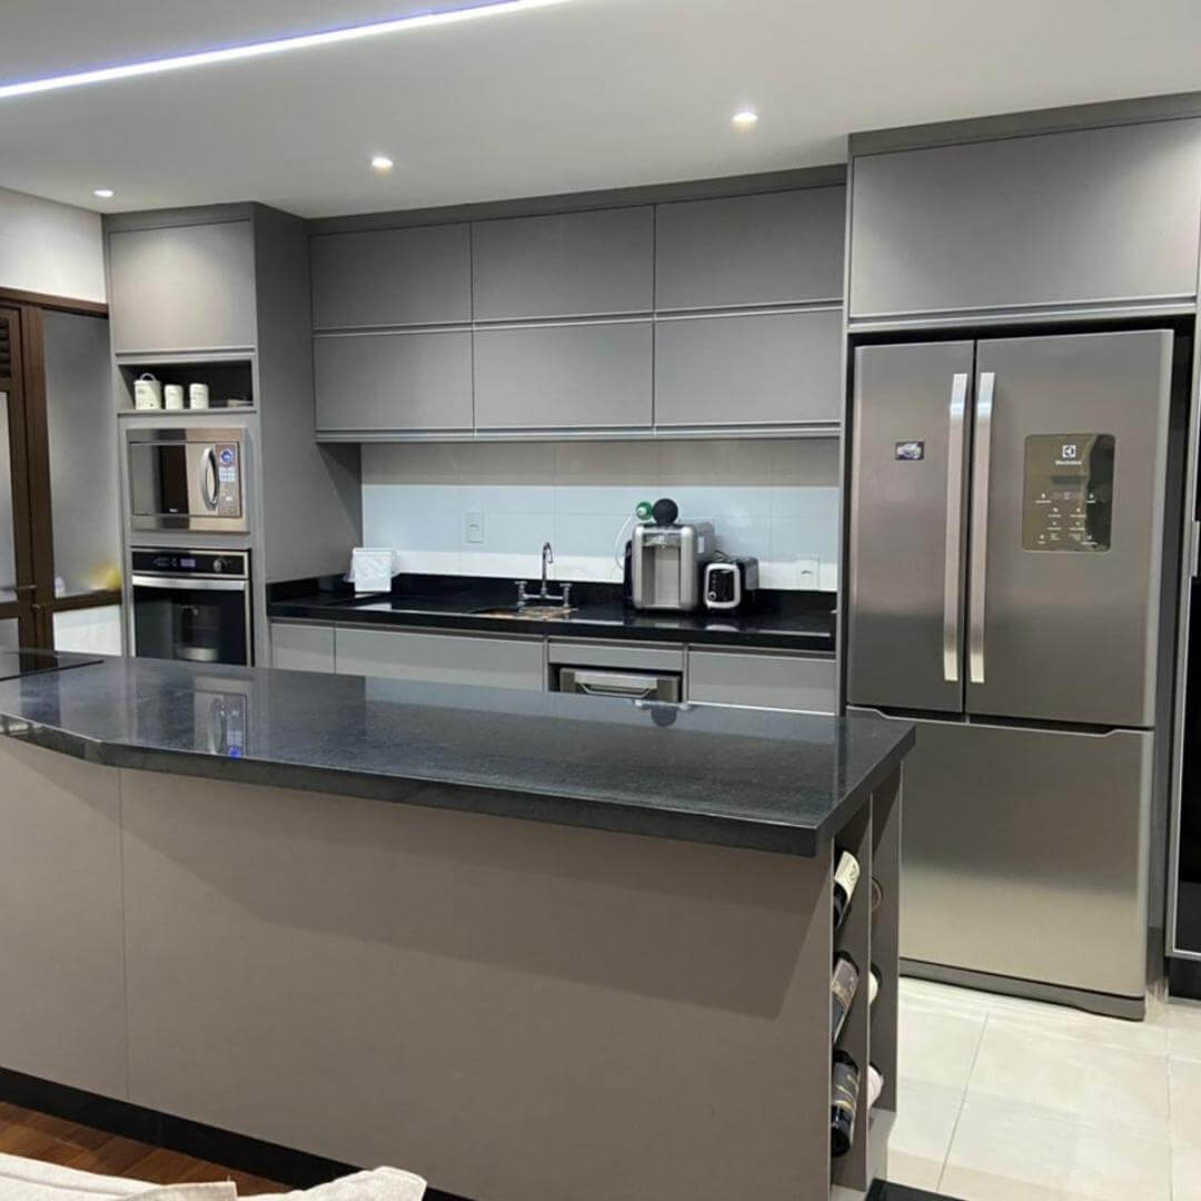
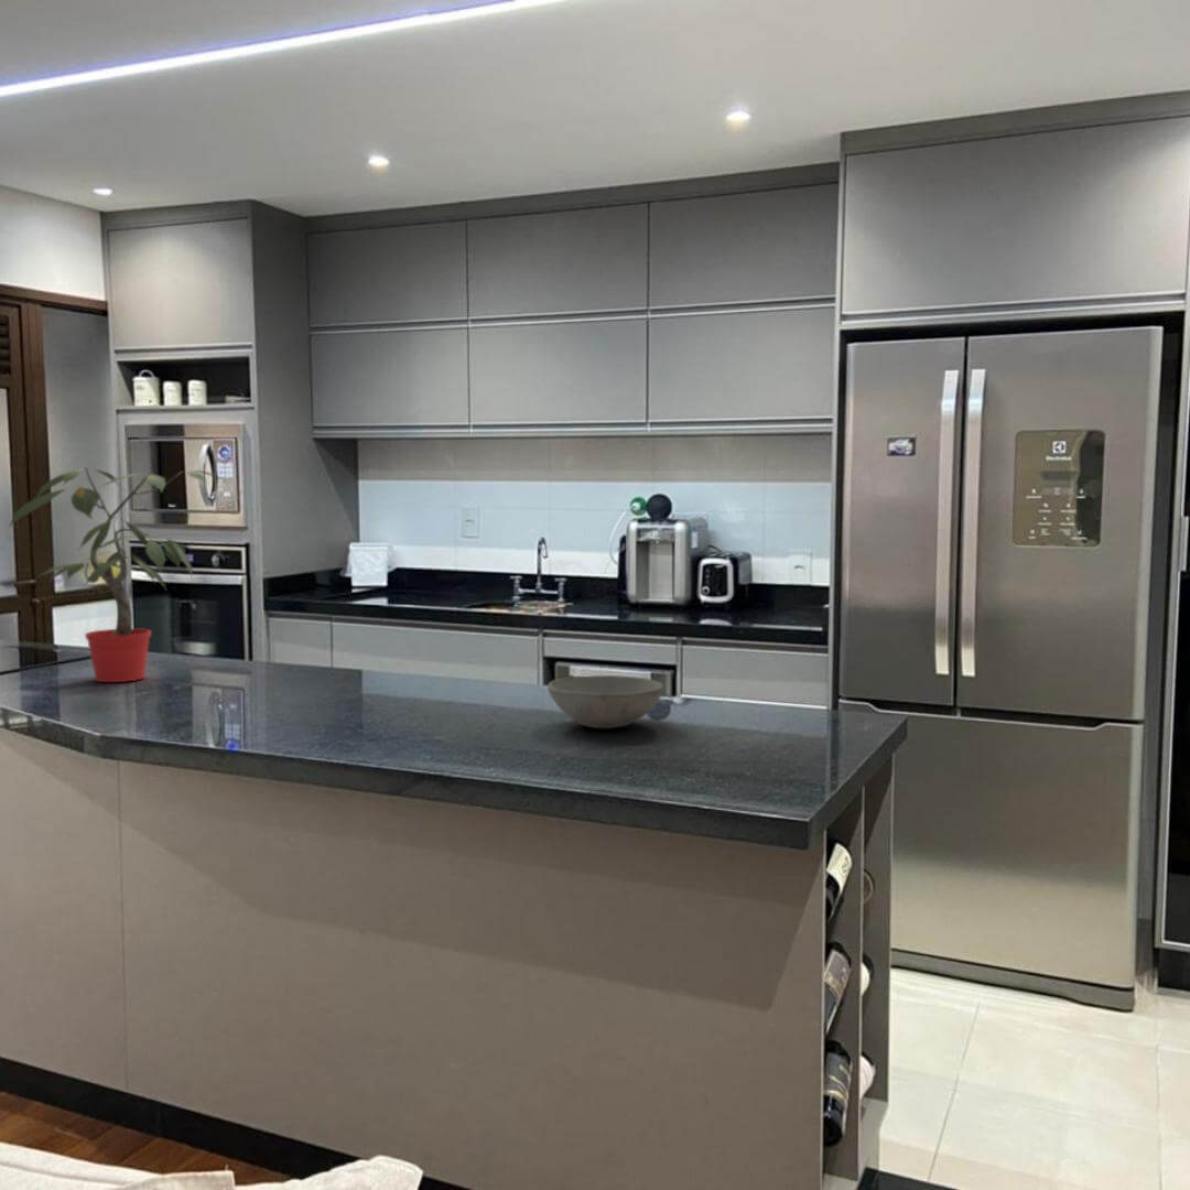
+ bowl [547,674,664,729]
+ potted plant [8,466,228,683]
